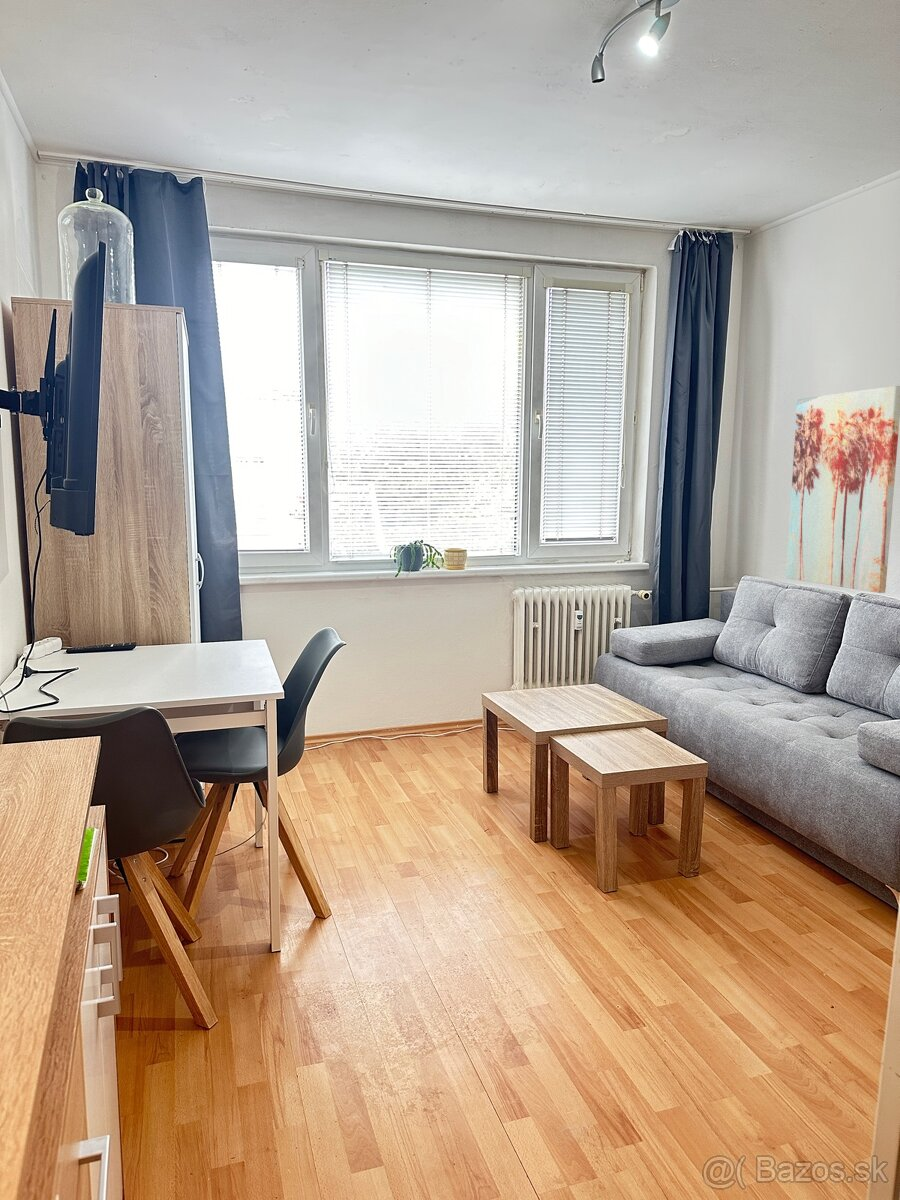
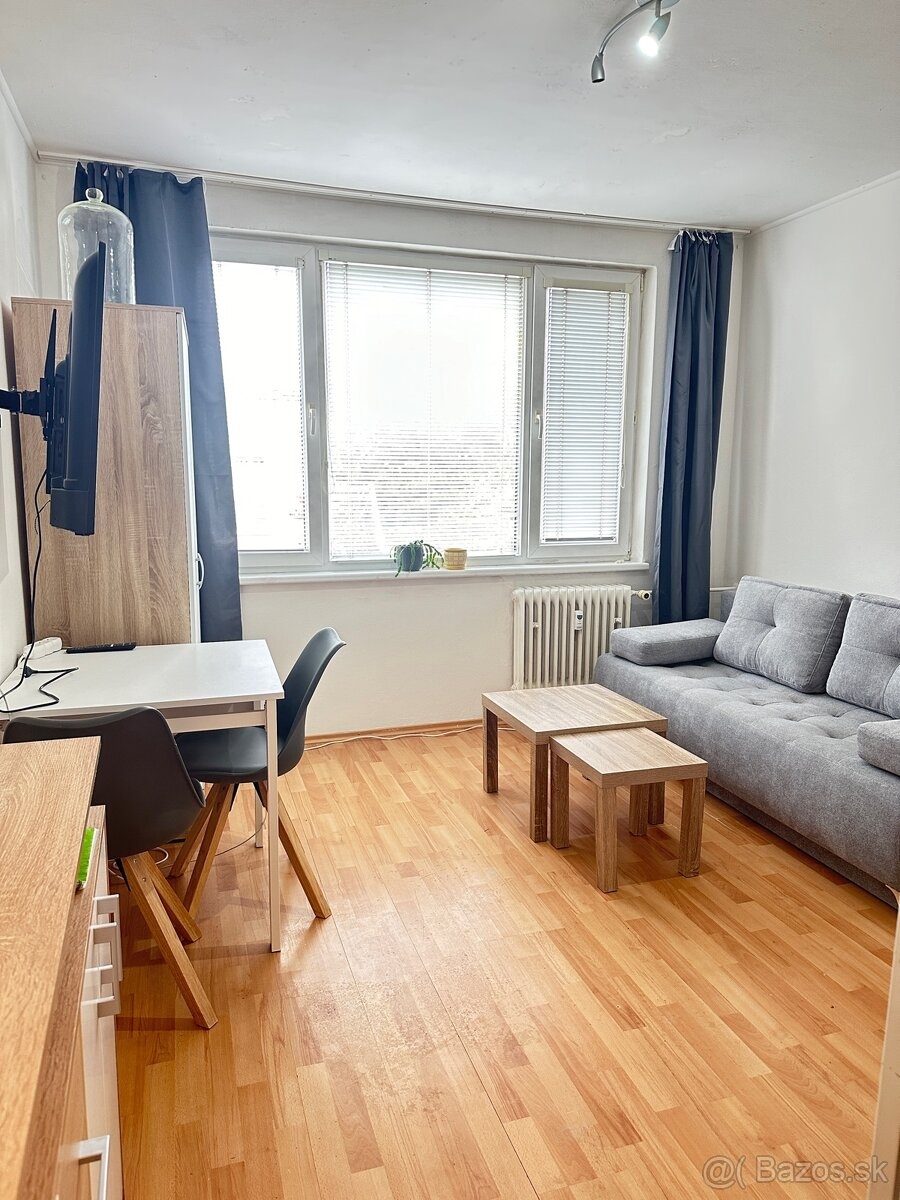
- wall art [785,385,900,594]
